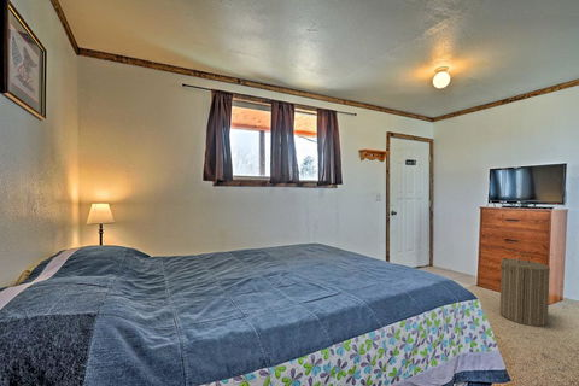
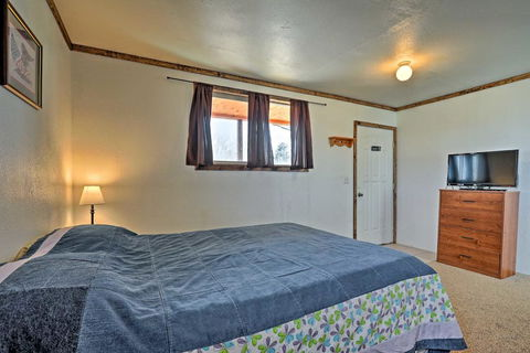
- laundry hamper [498,253,551,327]
